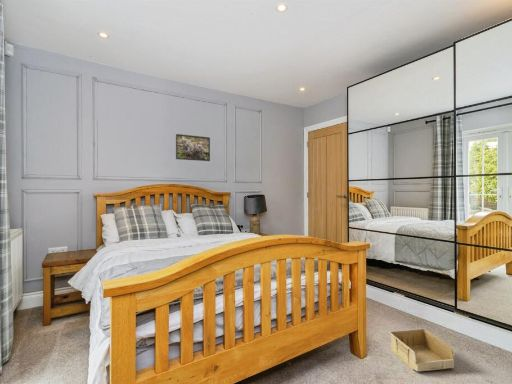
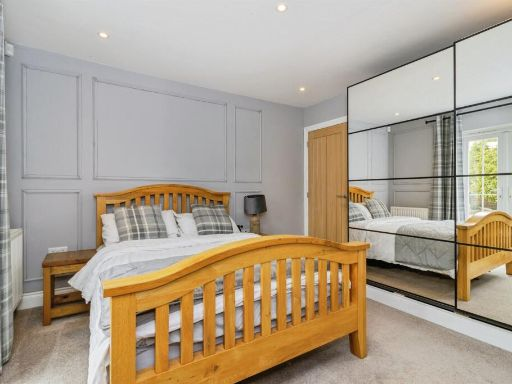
- storage bin [388,327,455,372]
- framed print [175,133,211,162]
